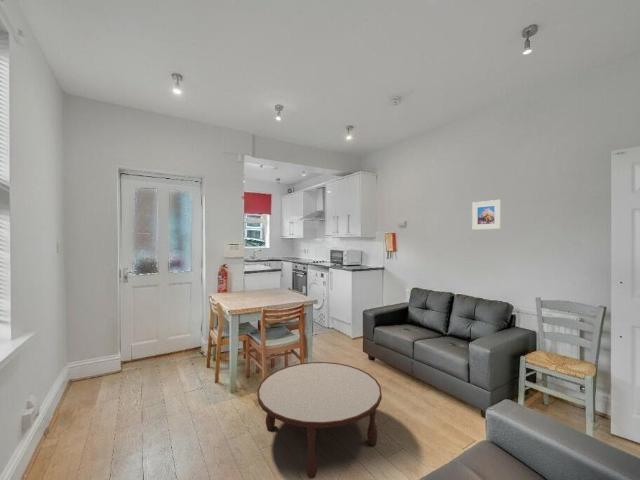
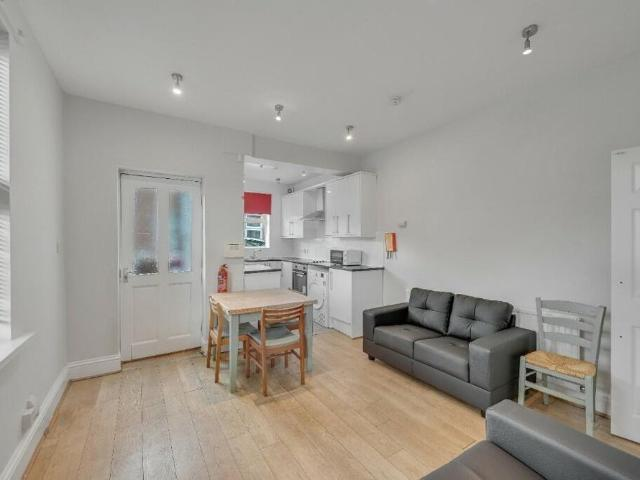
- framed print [471,199,502,231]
- coffee table [256,361,383,479]
